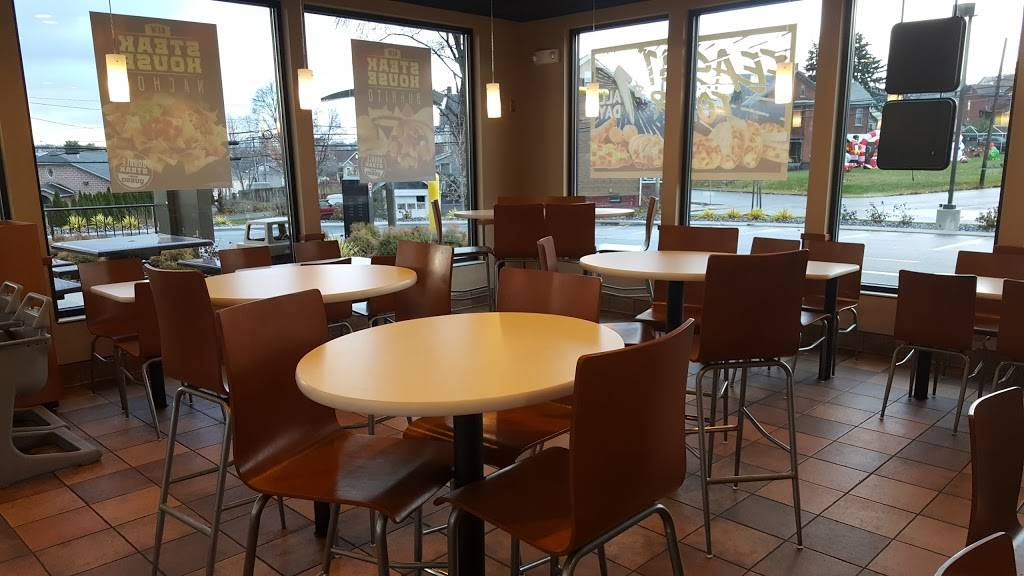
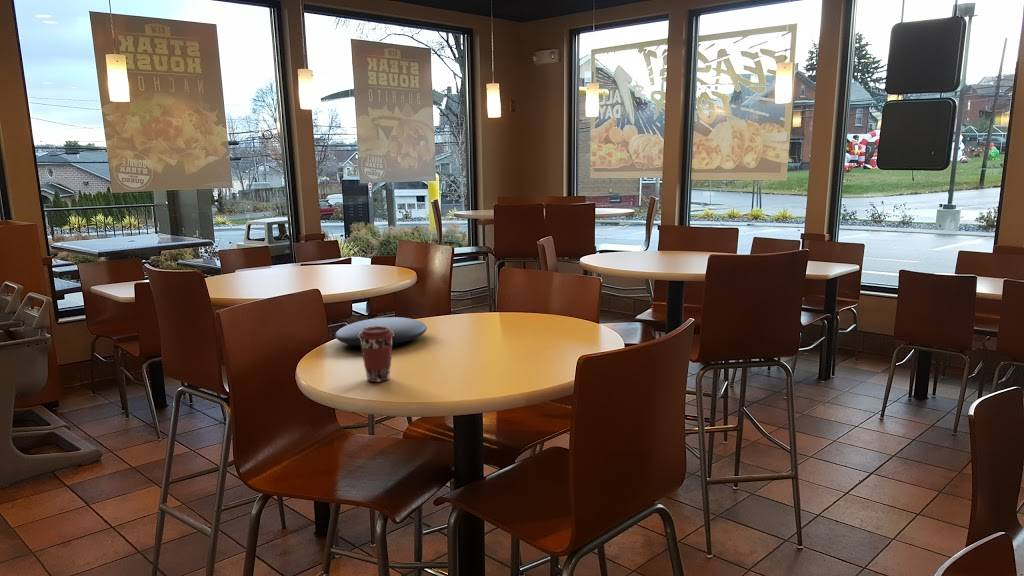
+ coffee cup [358,326,394,383]
+ plate [334,316,428,347]
